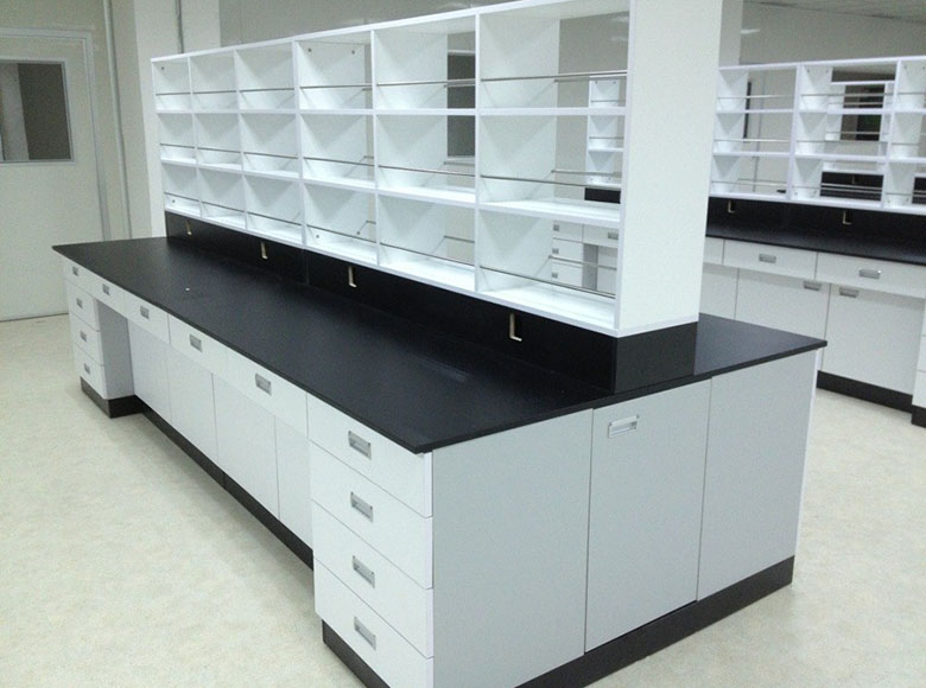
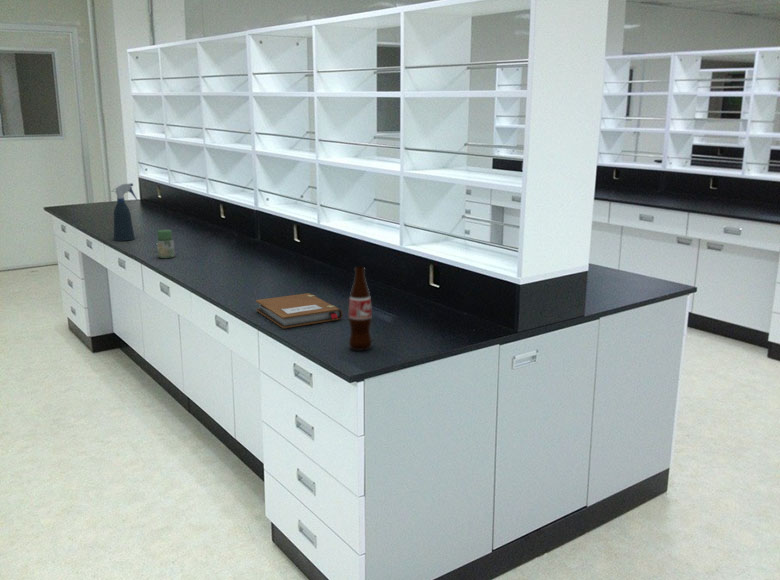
+ bottle [347,266,373,352]
+ notebook [255,292,343,329]
+ spray bottle [109,182,138,242]
+ jar [156,229,176,259]
